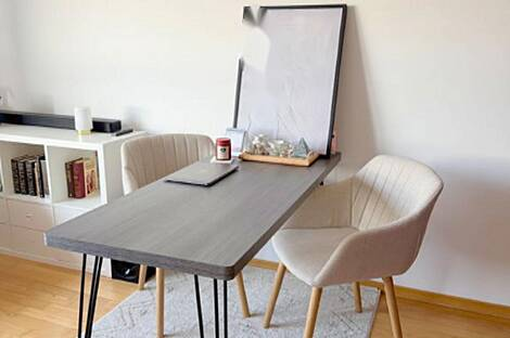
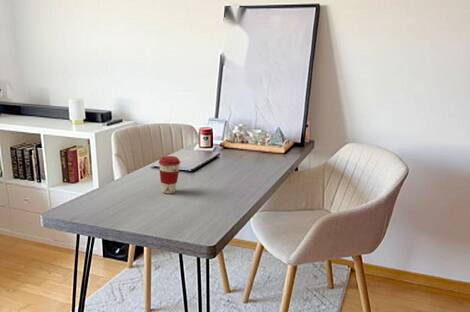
+ coffee cup [158,155,181,194]
